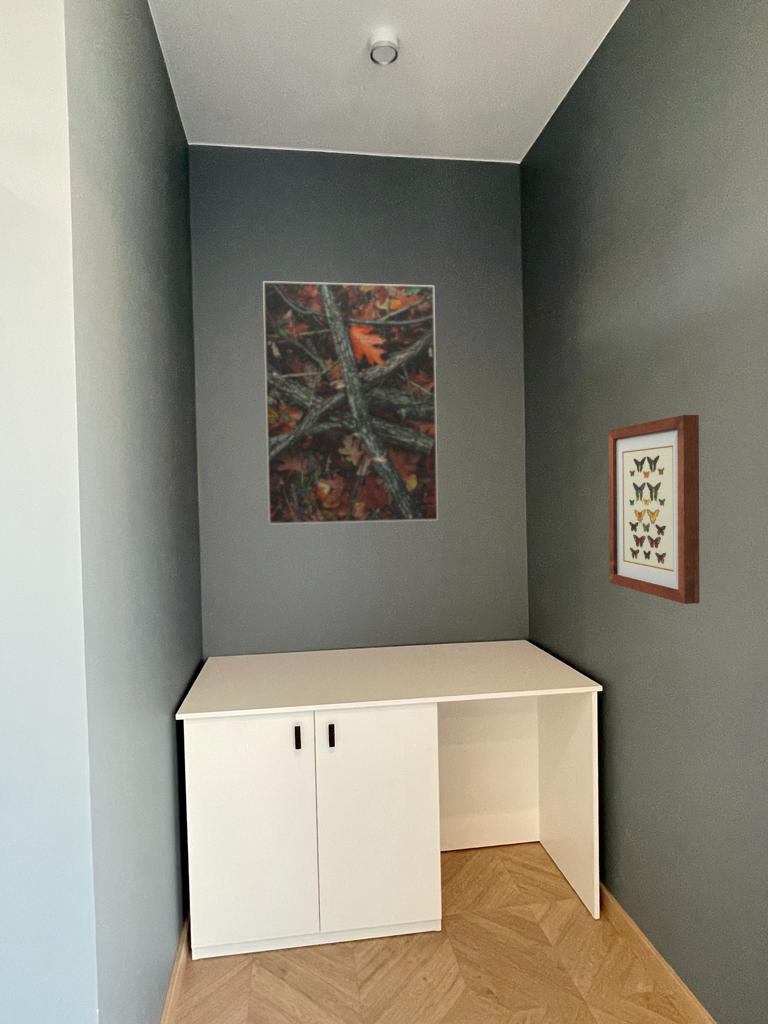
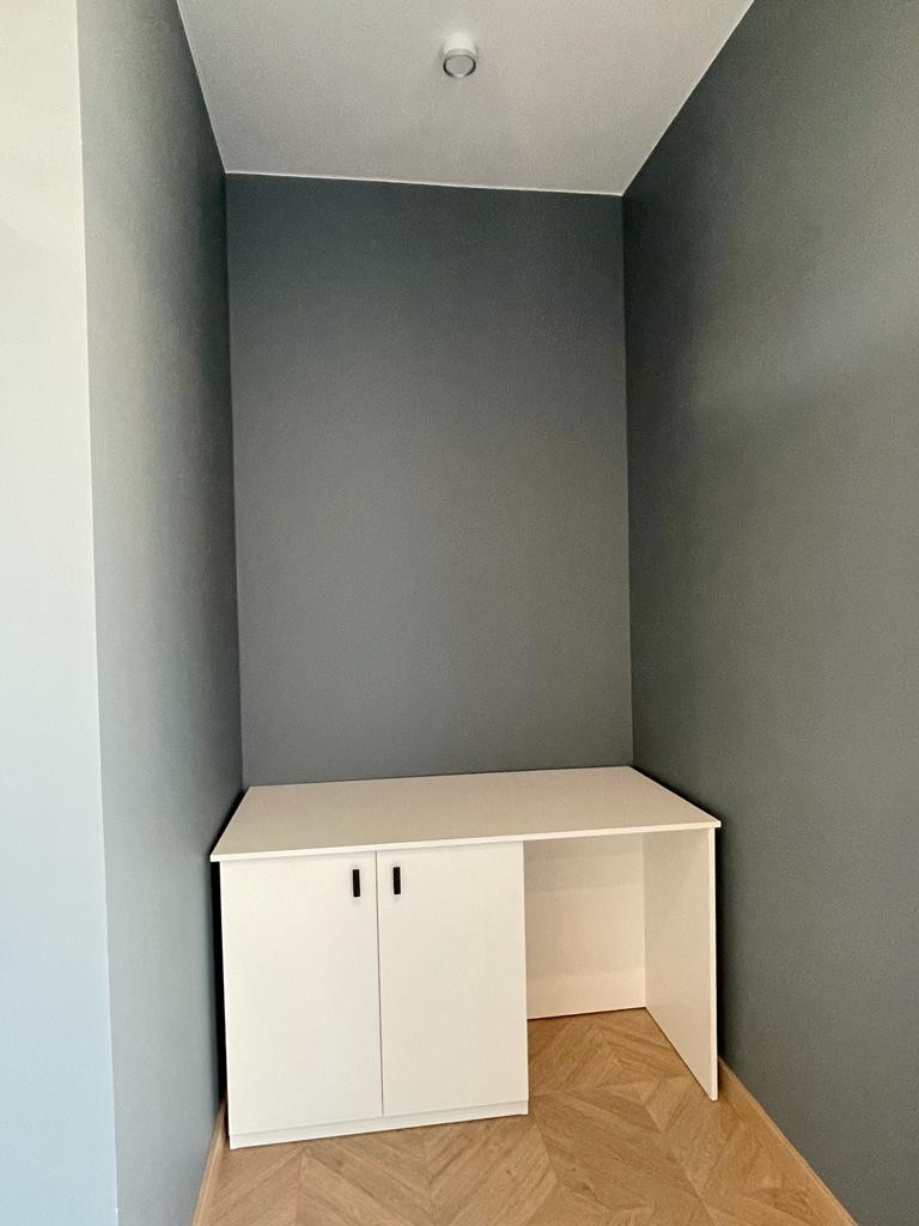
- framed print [262,280,439,526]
- wall art [607,414,701,605]
